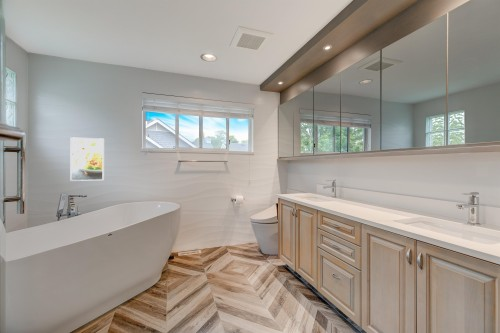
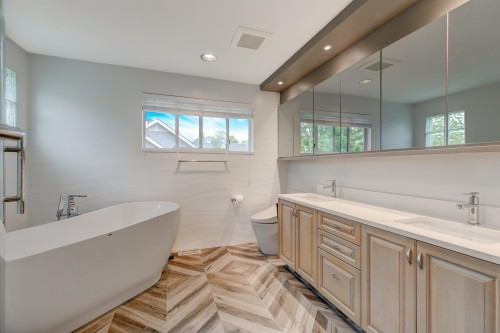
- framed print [70,136,105,182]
